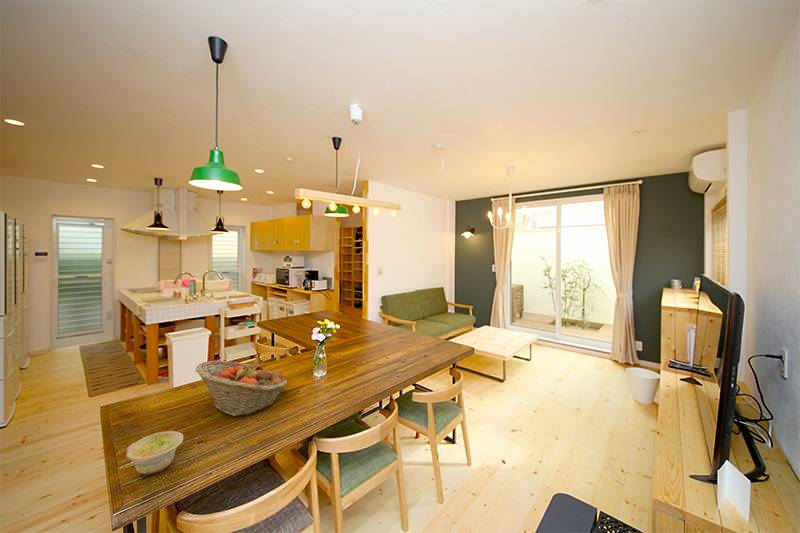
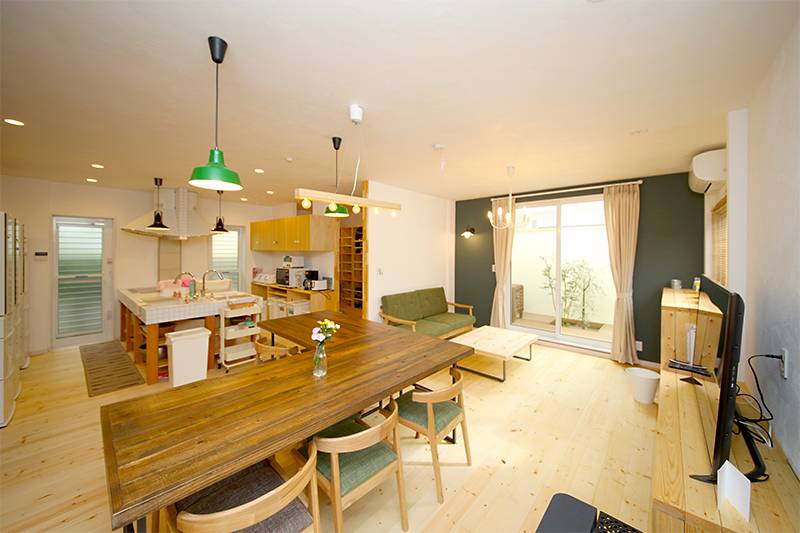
- fruit basket [194,360,288,417]
- bowl [125,430,184,476]
